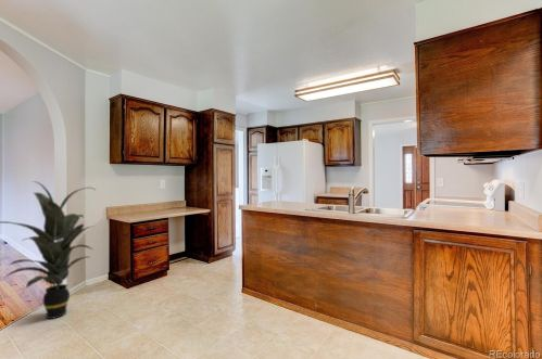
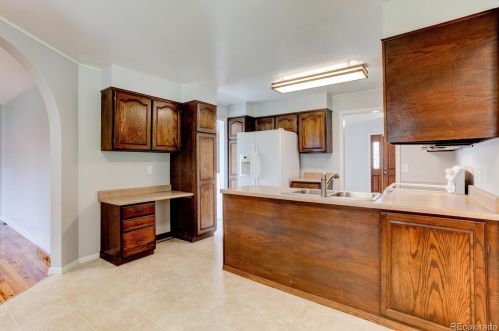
- indoor plant [0,180,98,320]
